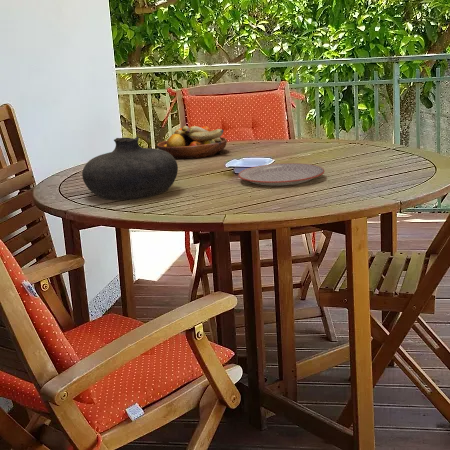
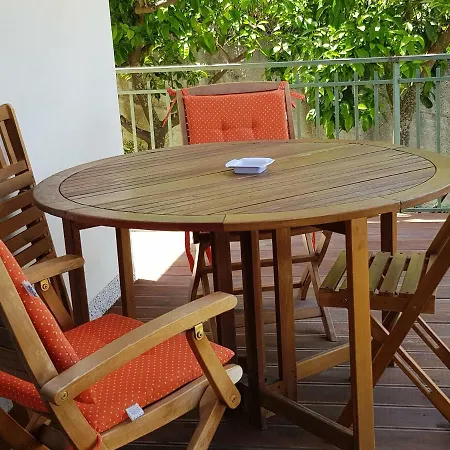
- fruit bowl [156,125,228,160]
- plate [238,162,325,187]
- vase [81,136,179,201]
